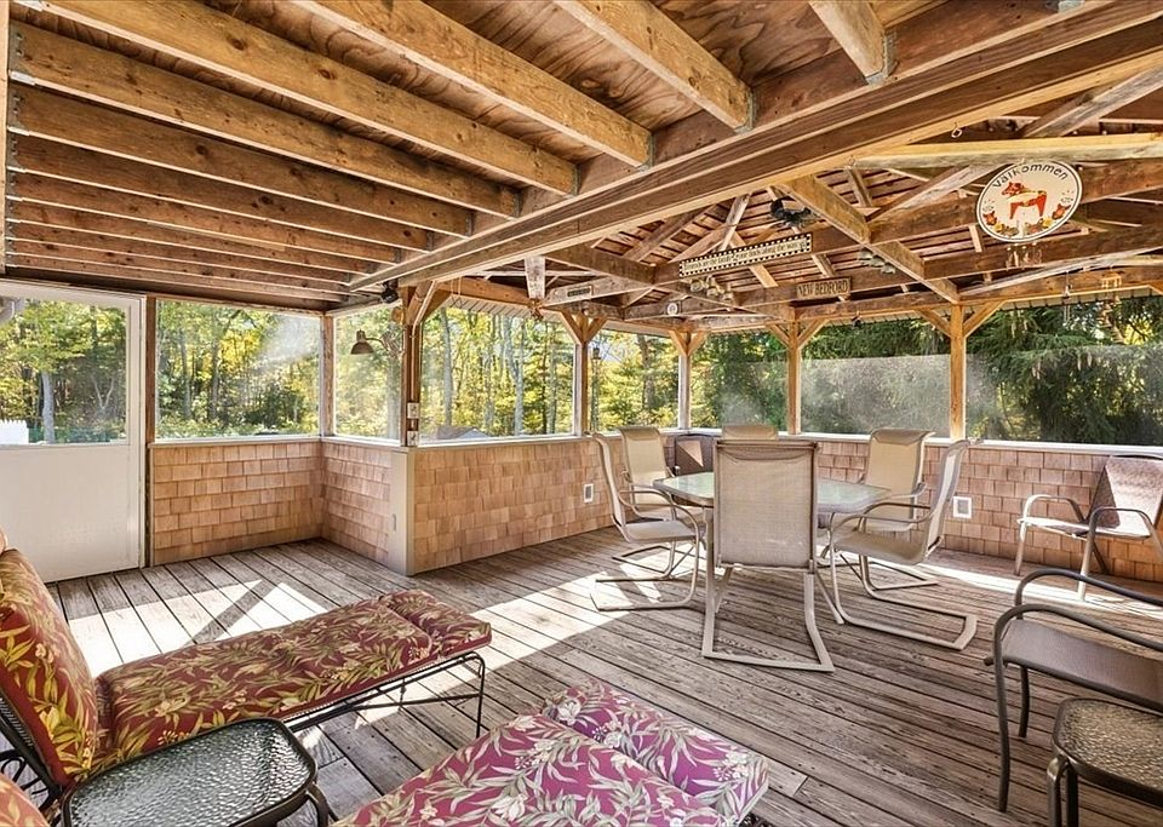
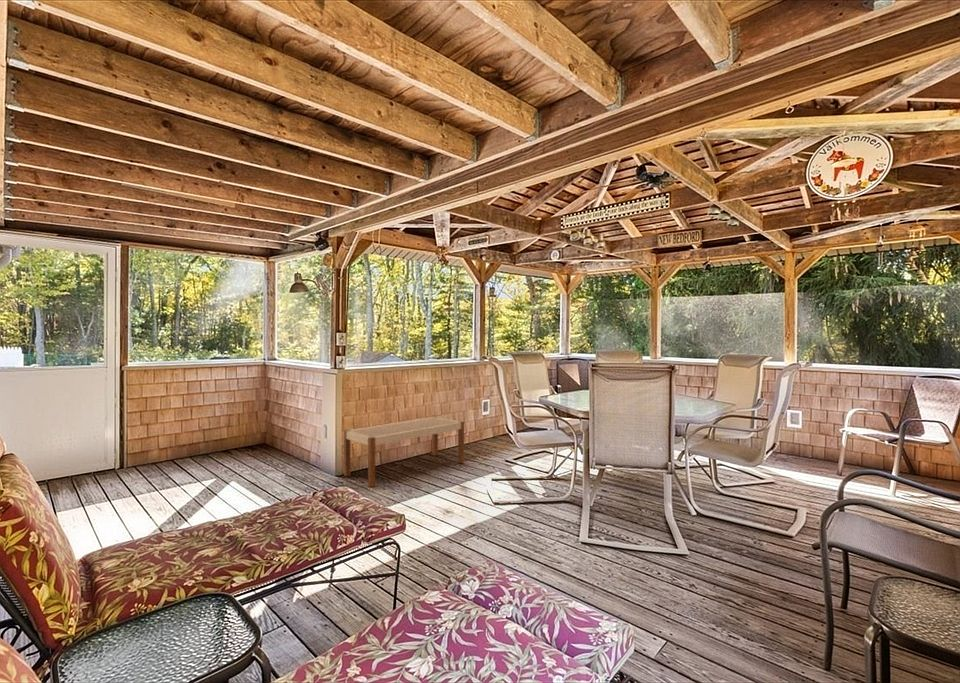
+ bench [343,415,465,488]
